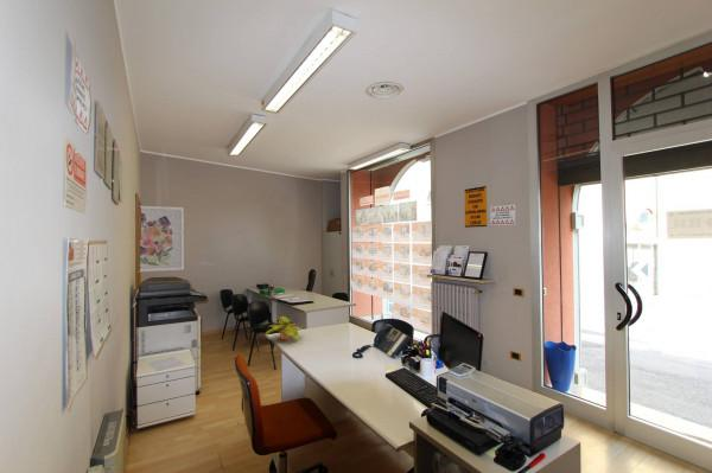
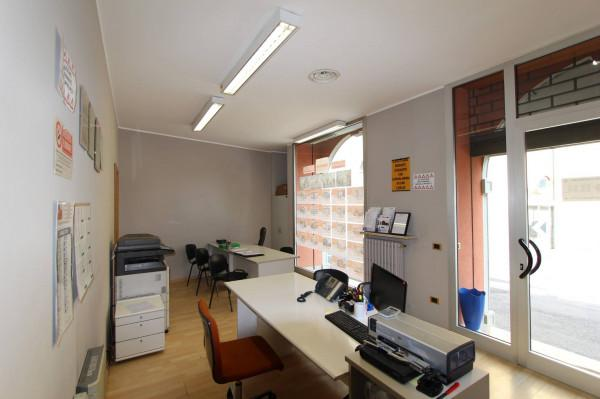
- wall art [139,205,185,273]
- plant [265,315,303,341]
